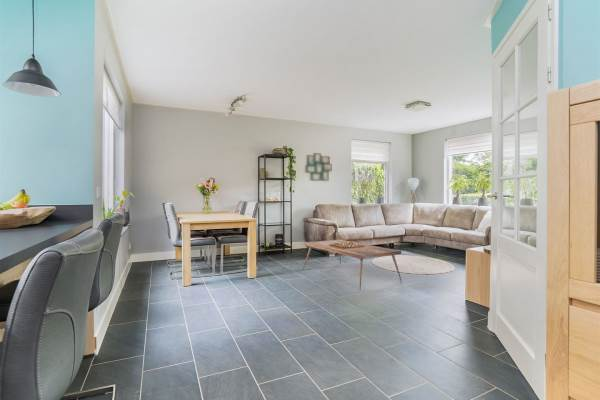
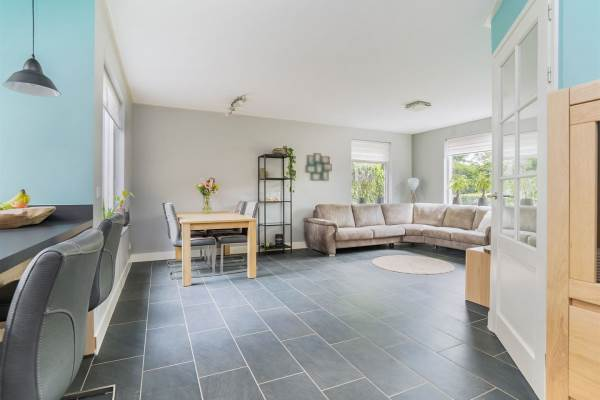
- coffee table [302,239,403,290]
